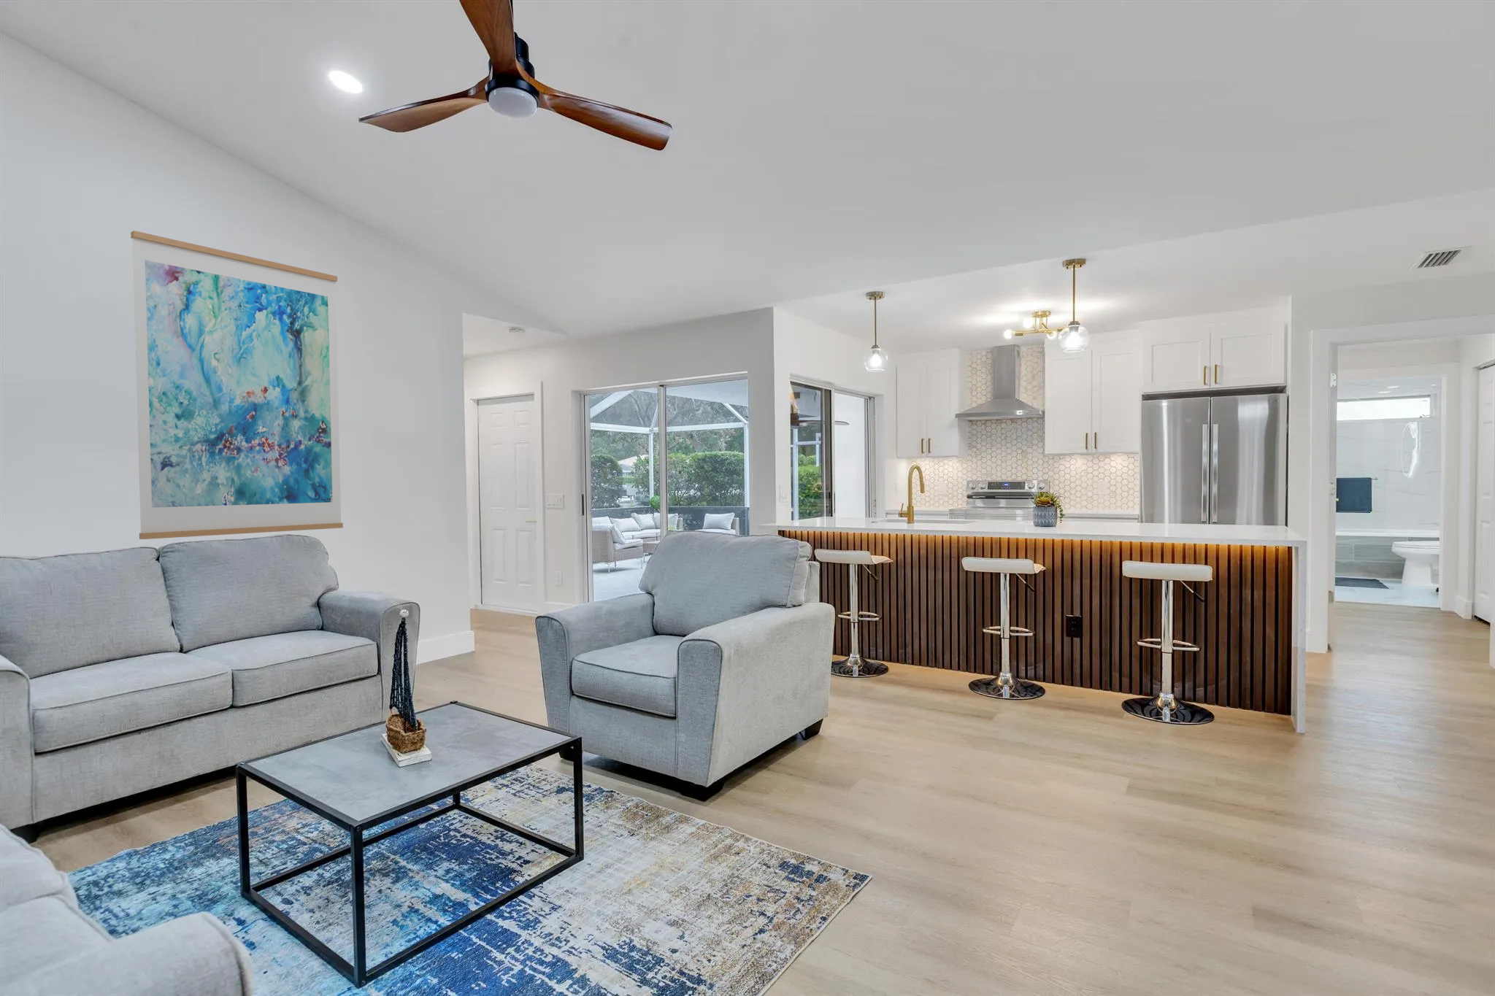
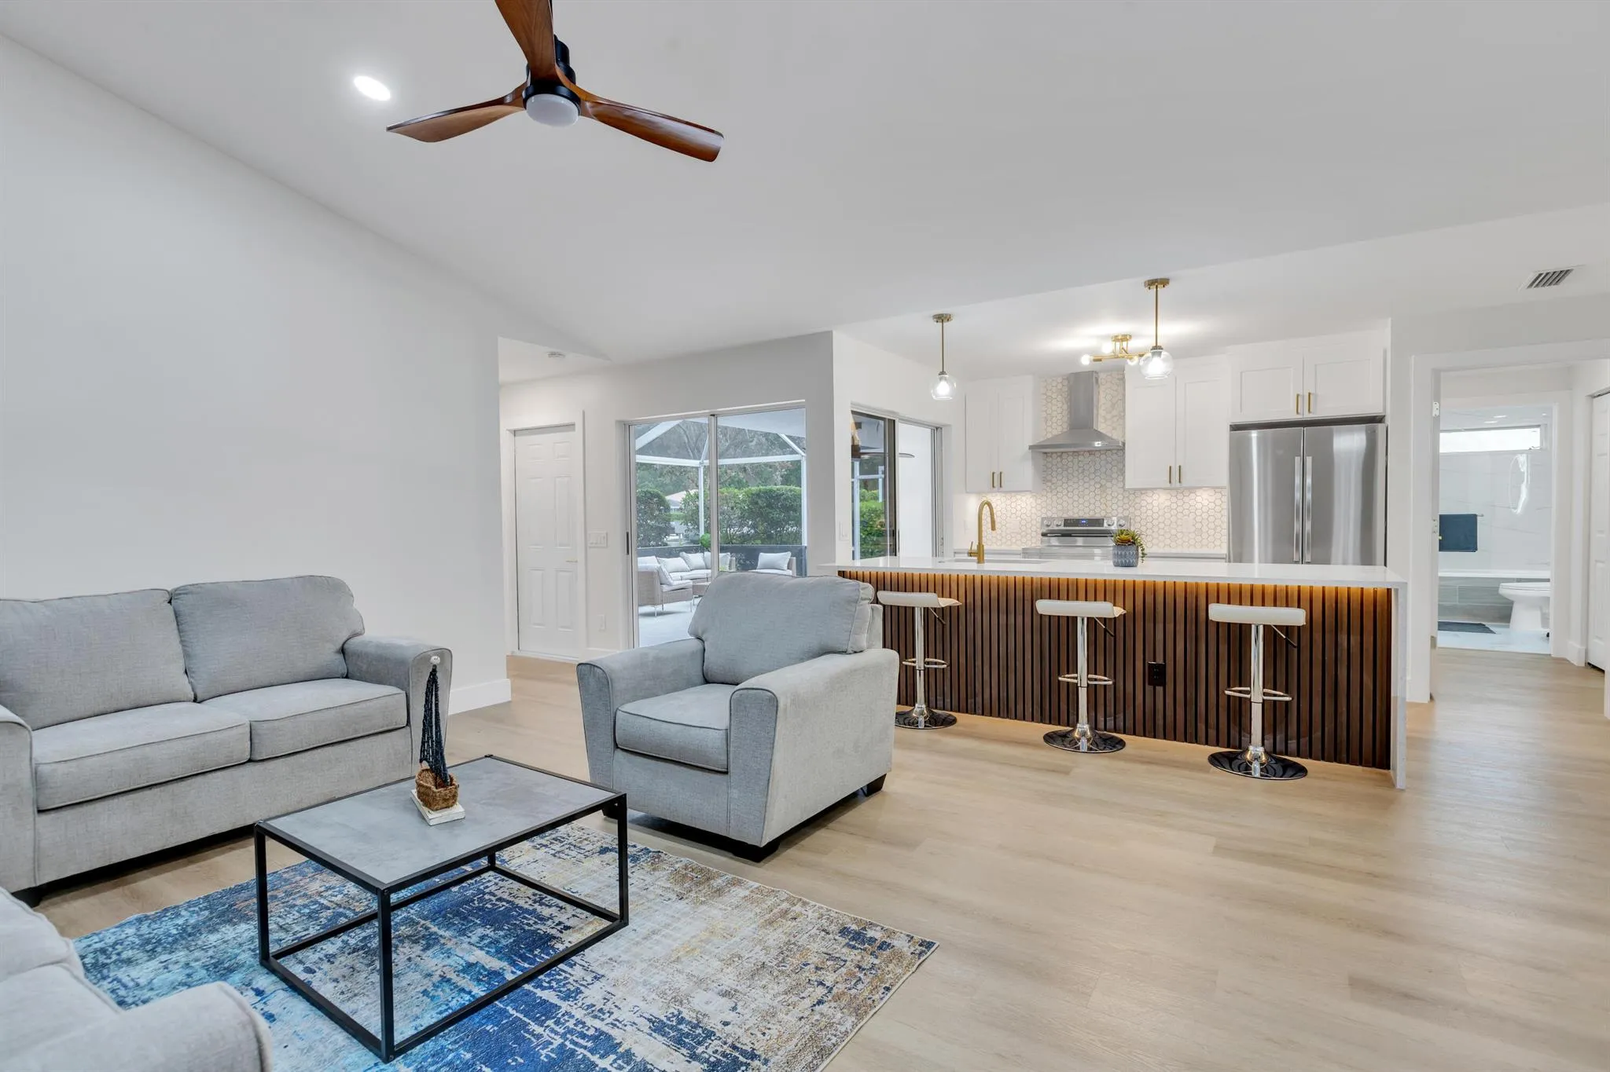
- wall art [130,230,343,540]
